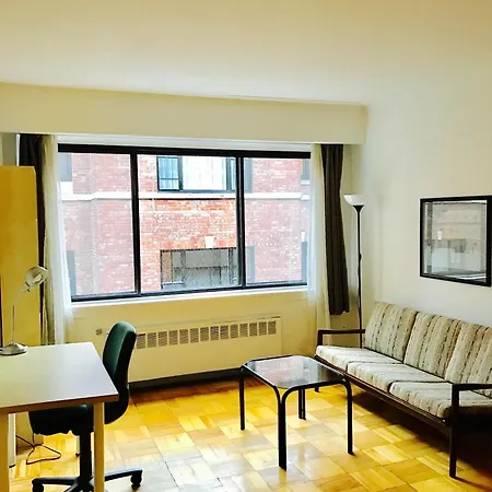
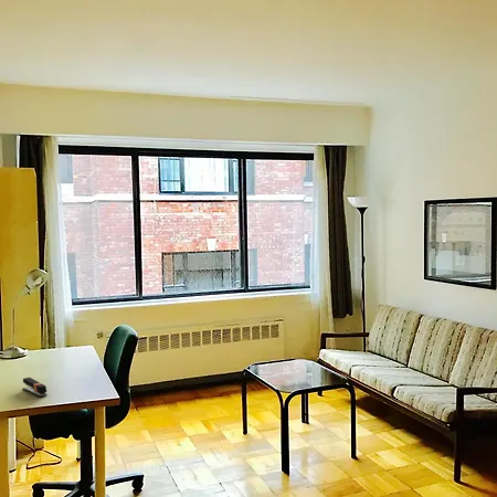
+ stapler [22,377,49,398]
